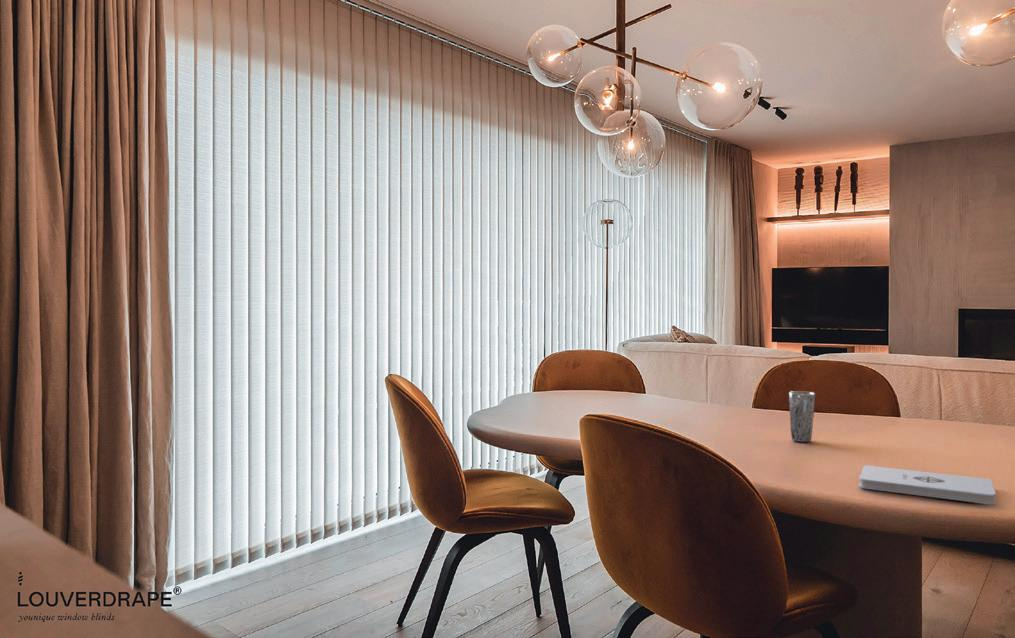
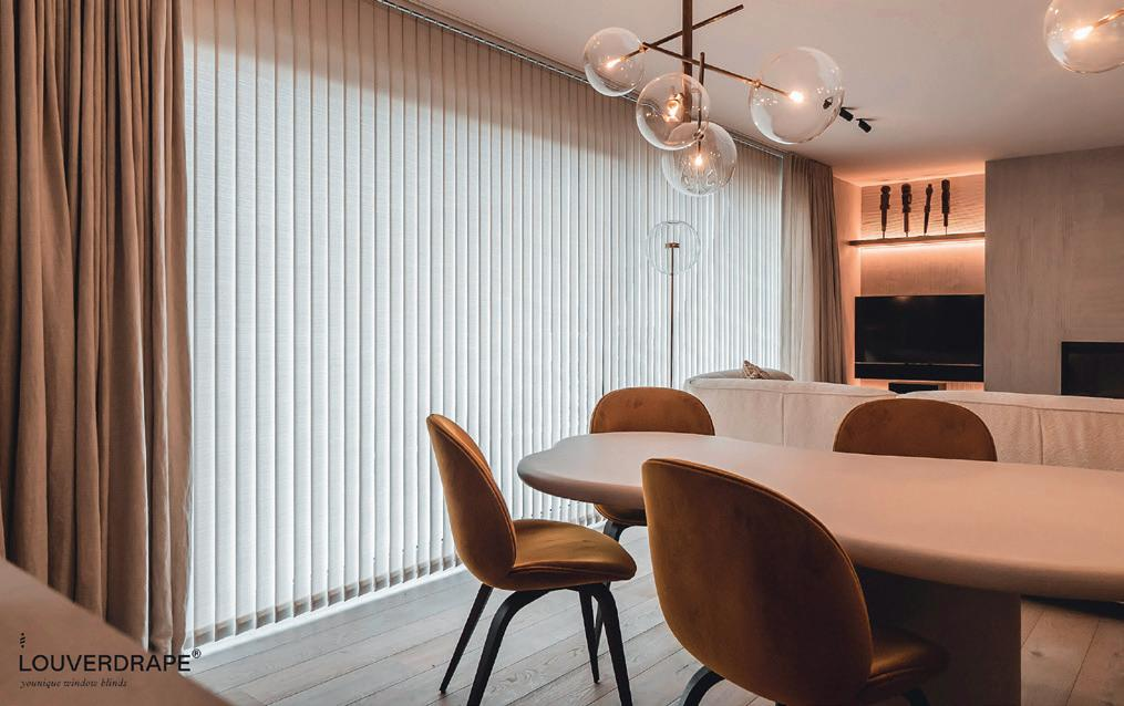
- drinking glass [788,390,816,443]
- notepad [858,464,997,505]
